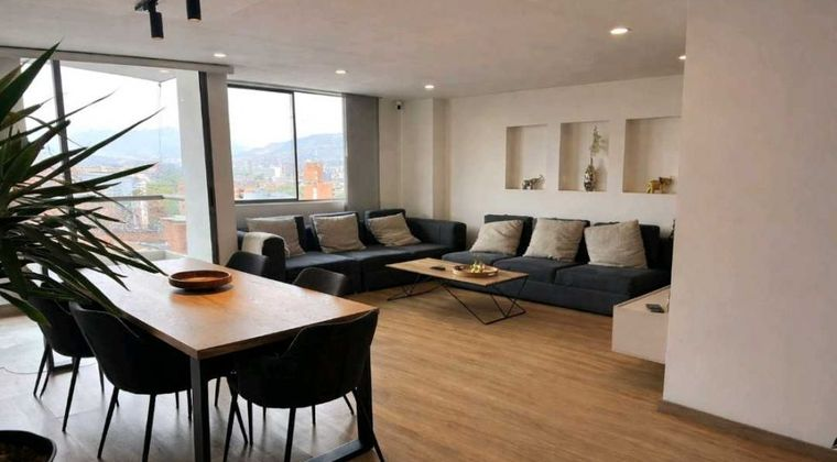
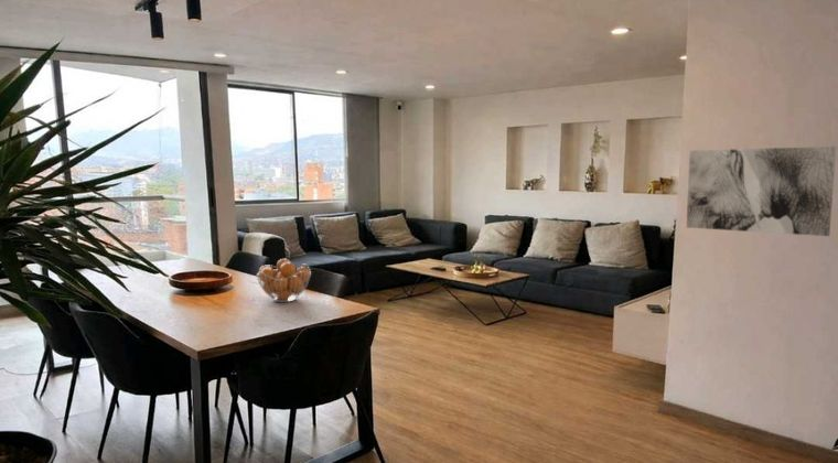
+ wall art [686,146,837,237]
+ fruit basket [256,258,312,303]
